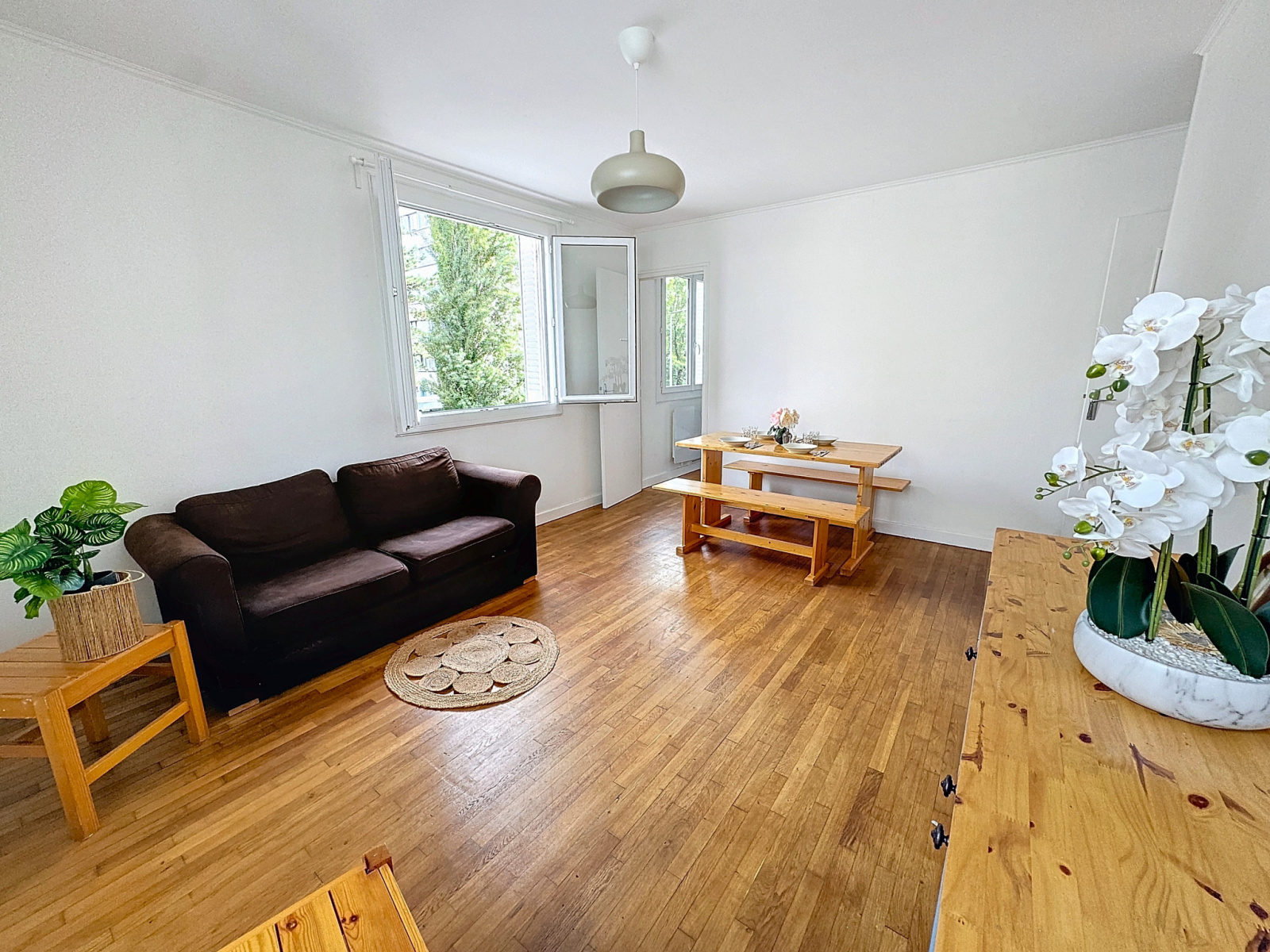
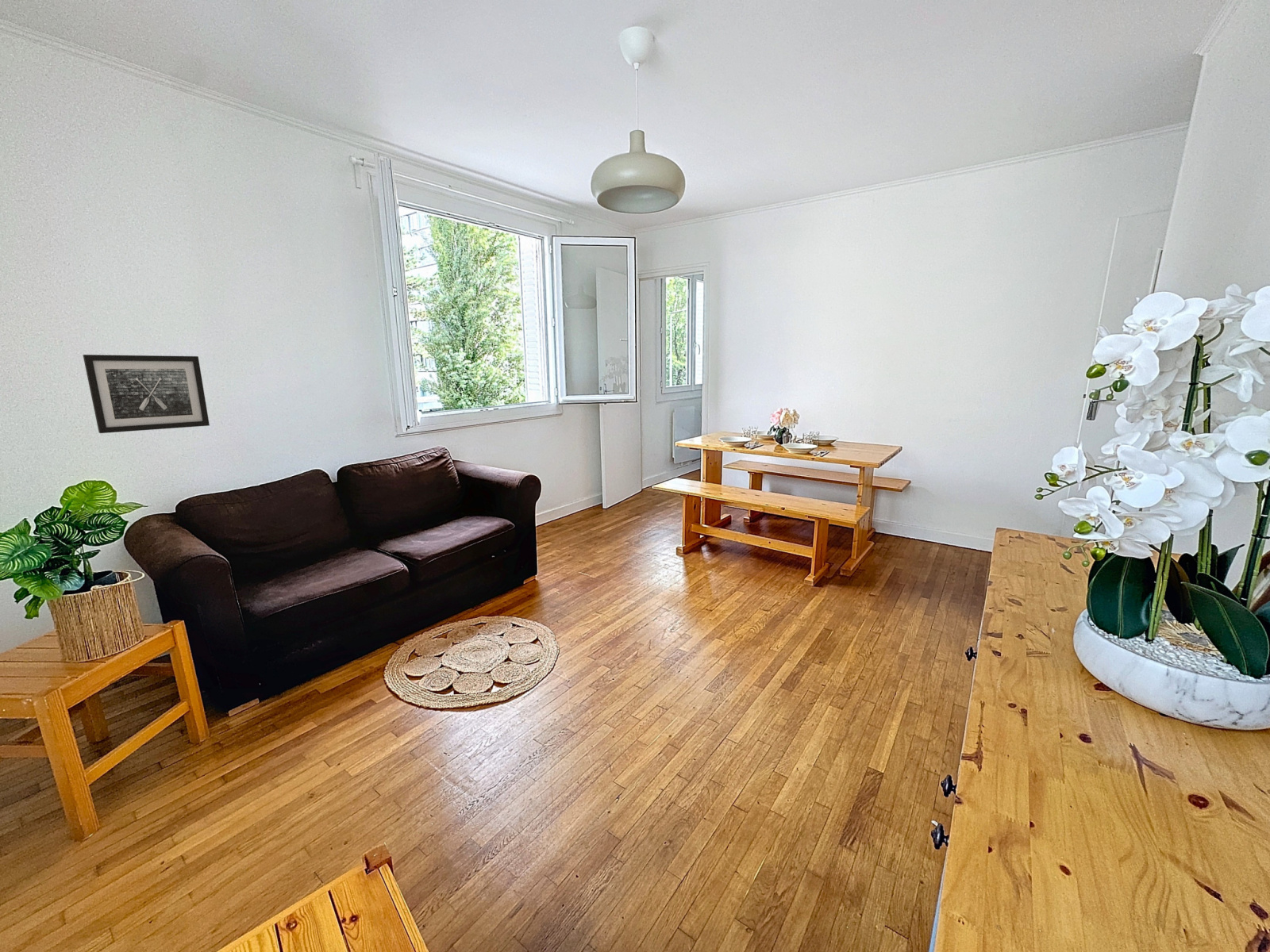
+ wall art [83,354,210,434]
